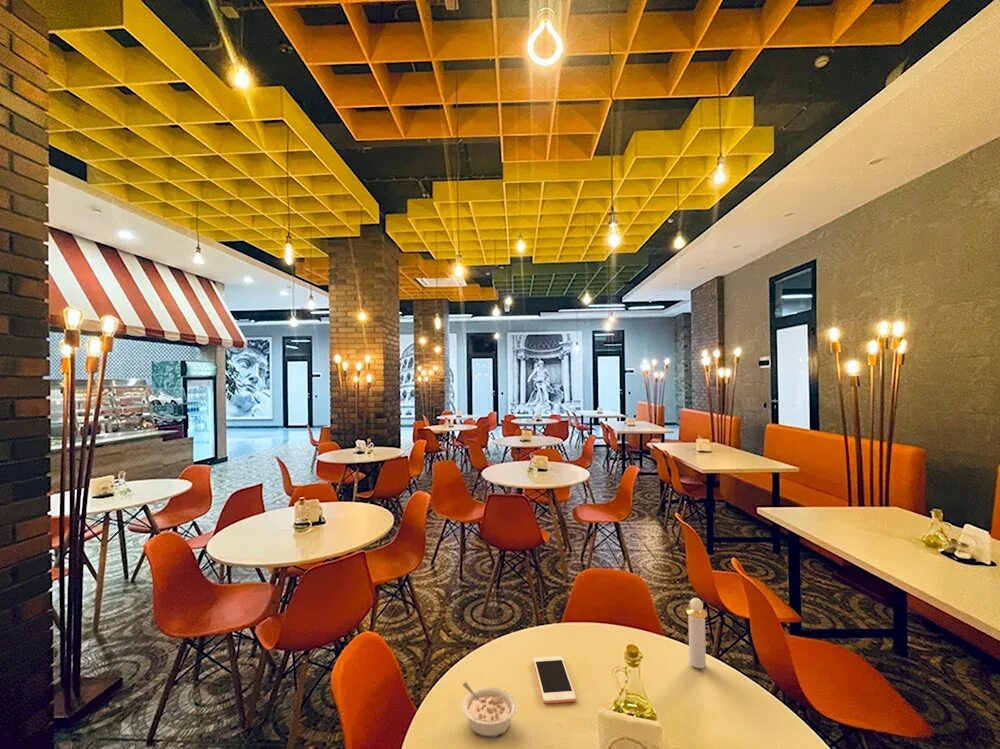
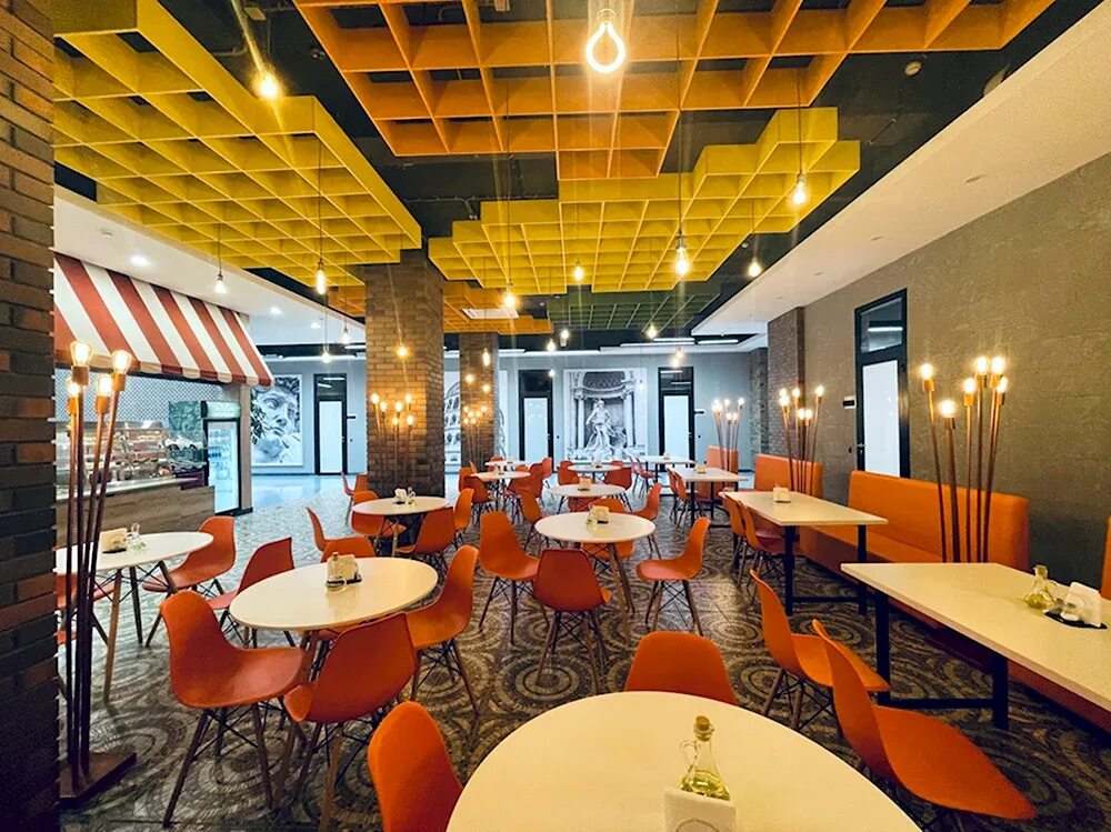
- perfume bottle [685,597,708,669]
- cell phone [533,655,577,705]
- legume [461,681,518,738]
